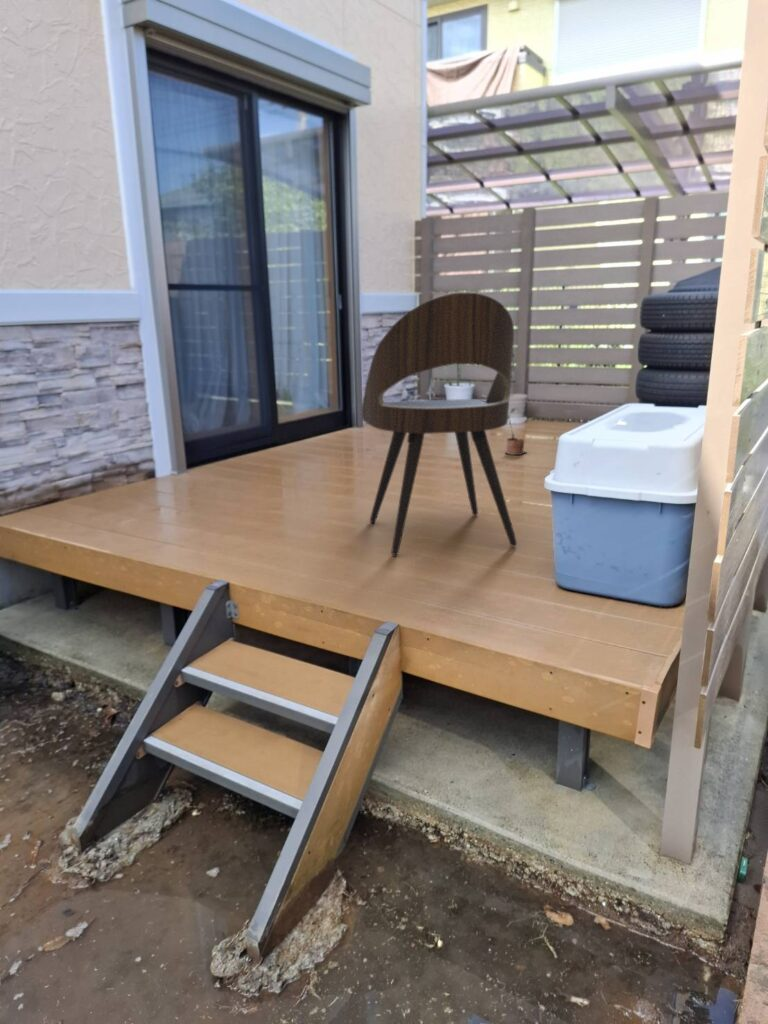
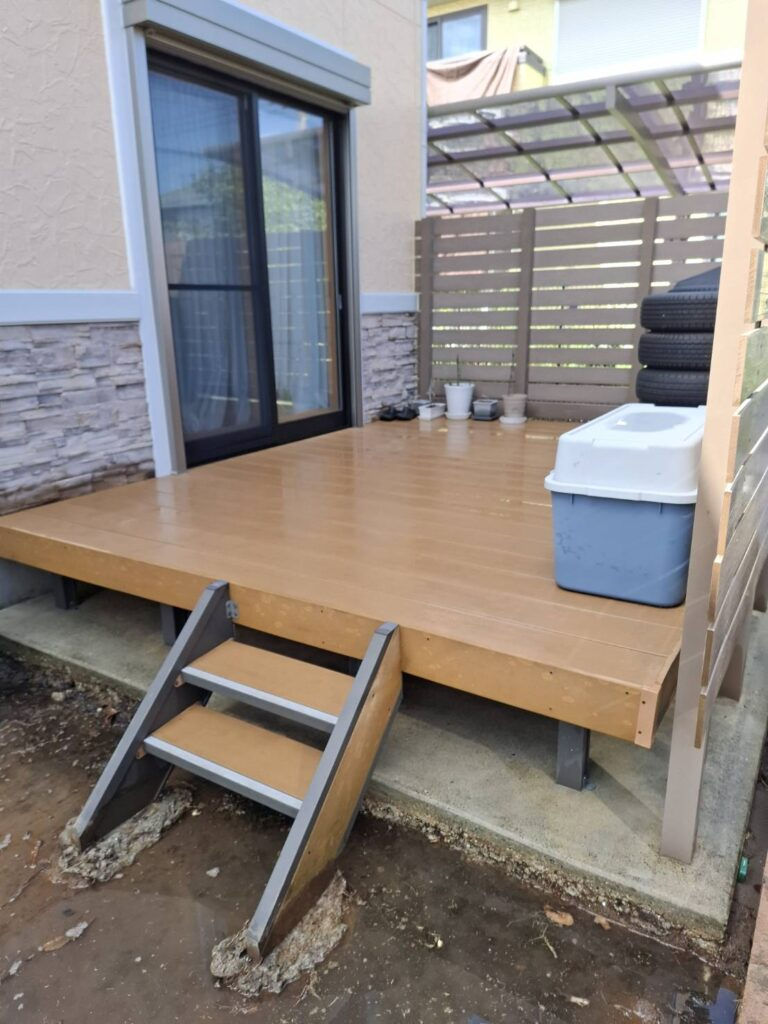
- dining chair [361,291,518,556]
- potted plant [504,408,528,456]
